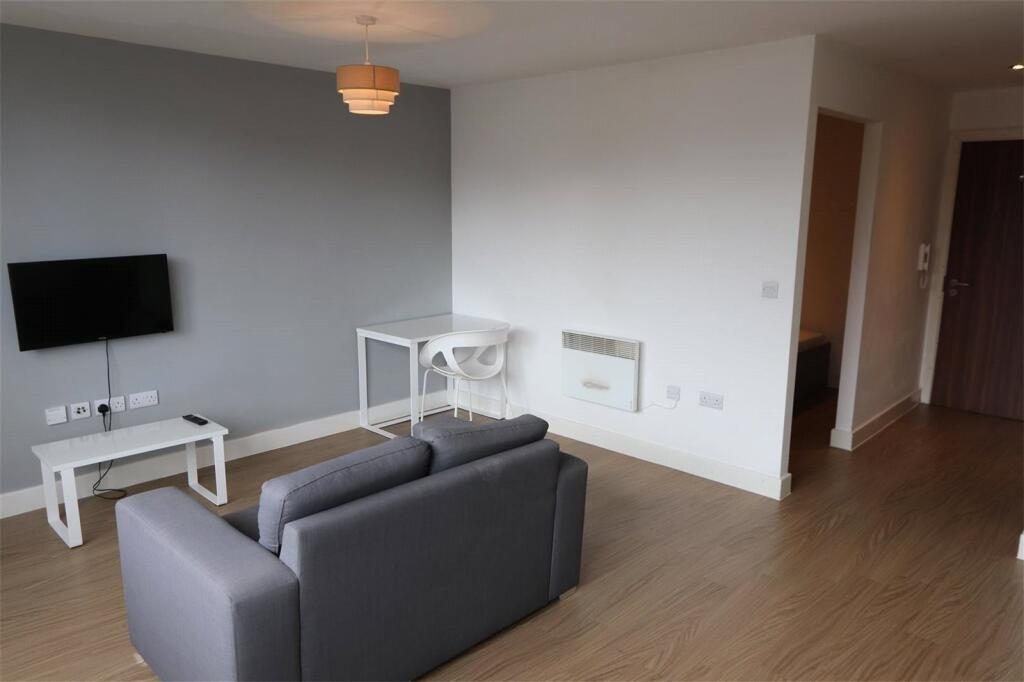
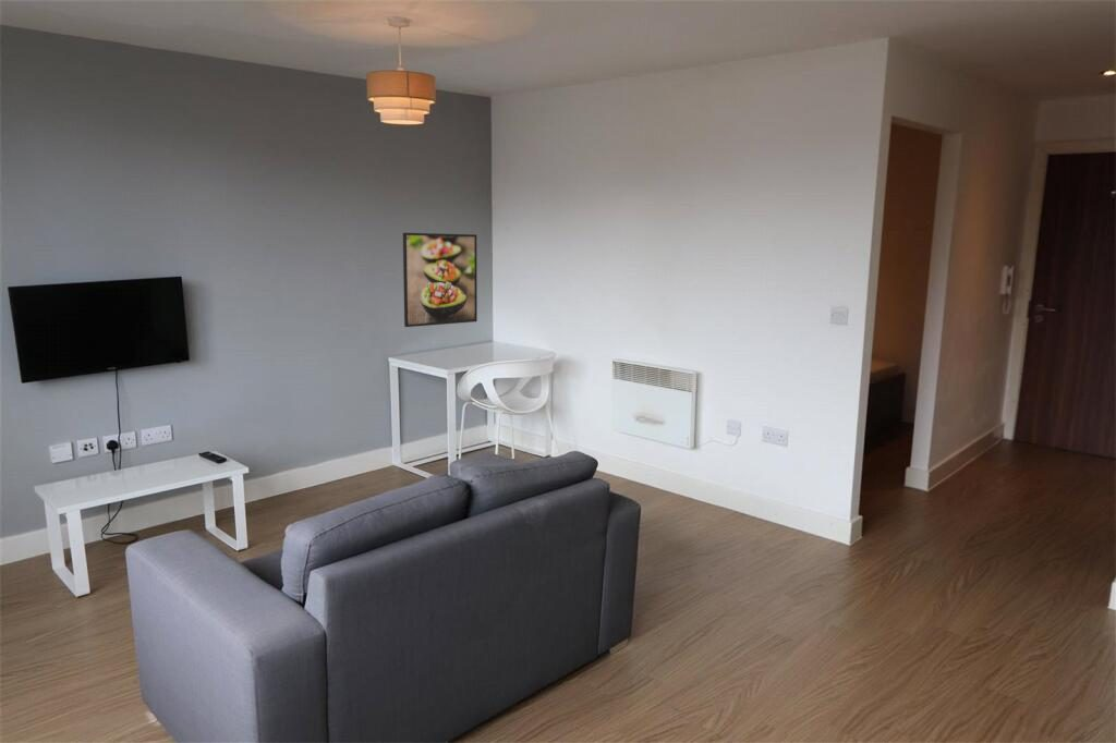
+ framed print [402,232,478,328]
